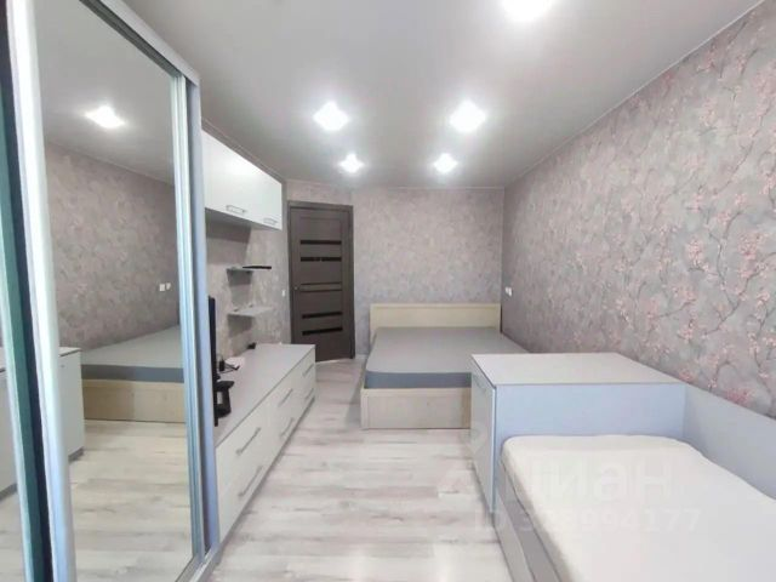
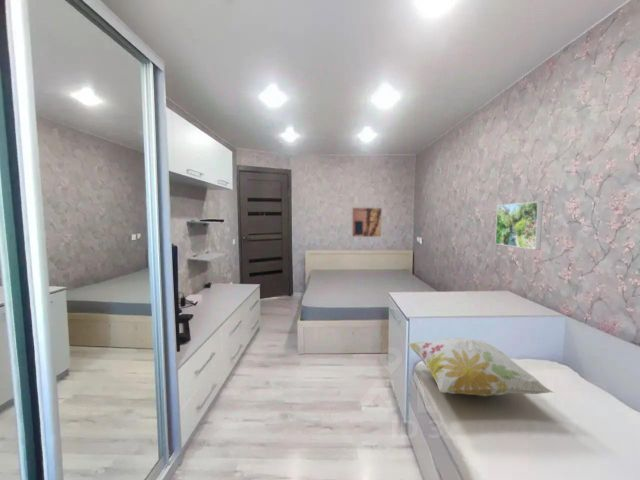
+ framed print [494,201,544,250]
+ decorative pillow [406,337,555,397]
+ wall art [350,206,384,239]
